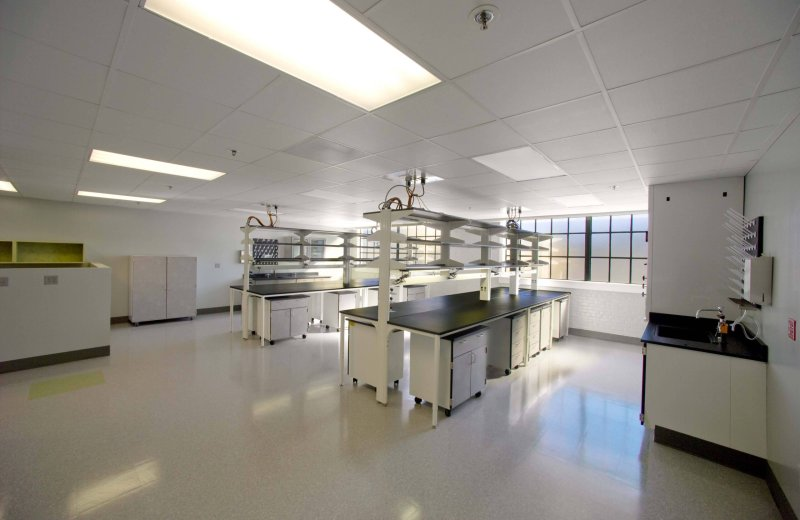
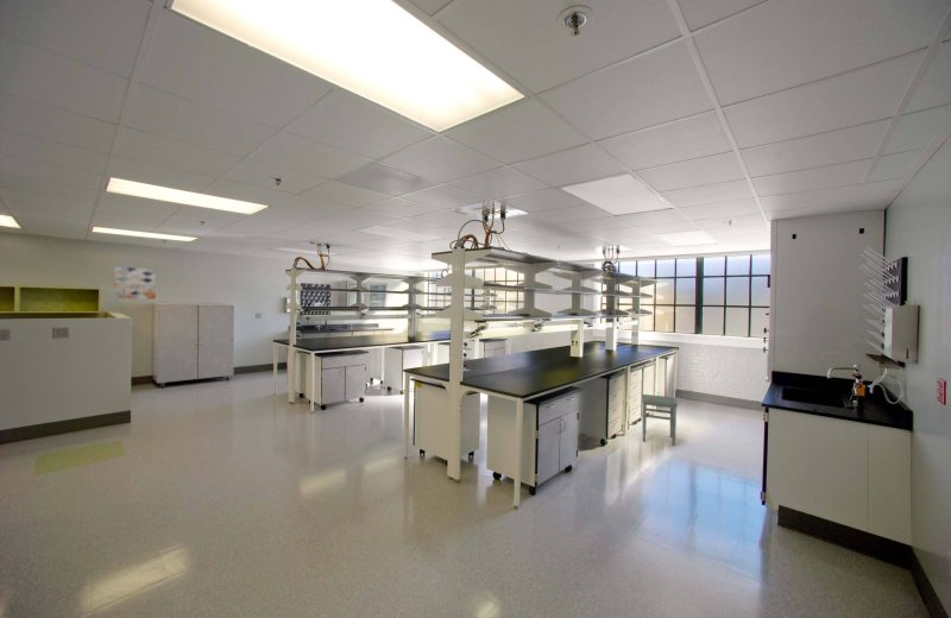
+ wall art [113,265,157,299]
+ stool [641,393,679,447]
